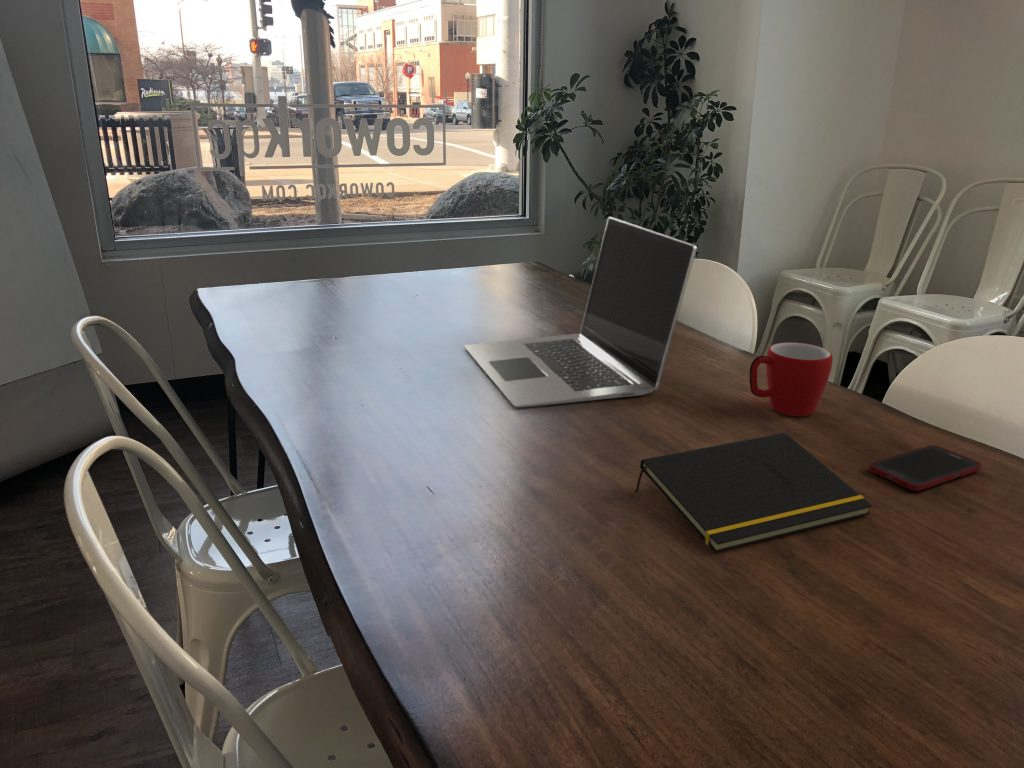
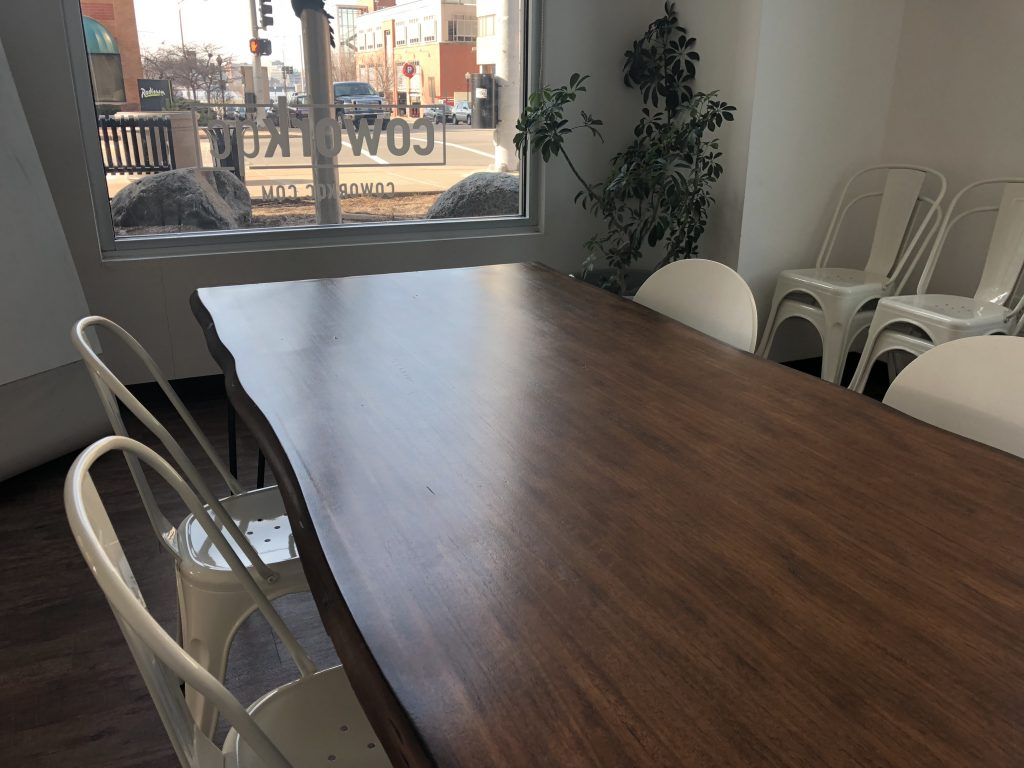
- laptop [463,216,698,409]
- cell phone [867,444,983,492]
- mug [749,342,834,417]
- notepad [634,432,874,554]
